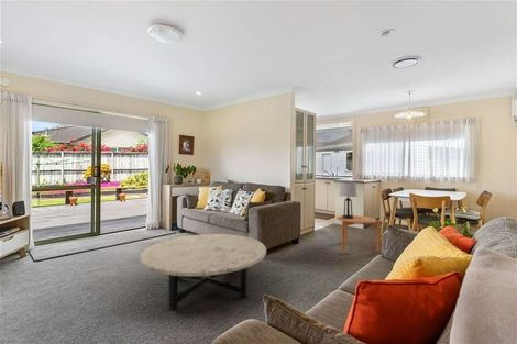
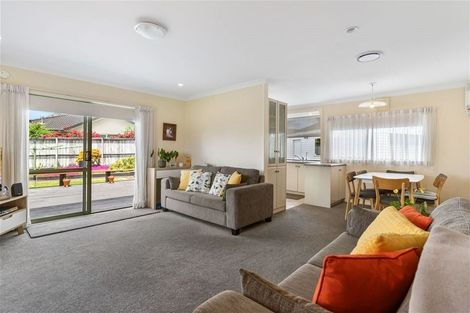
- lamp [339,181,359,219]
- side table [336,214,382,255]
- coffee table [139,233,267,310]
